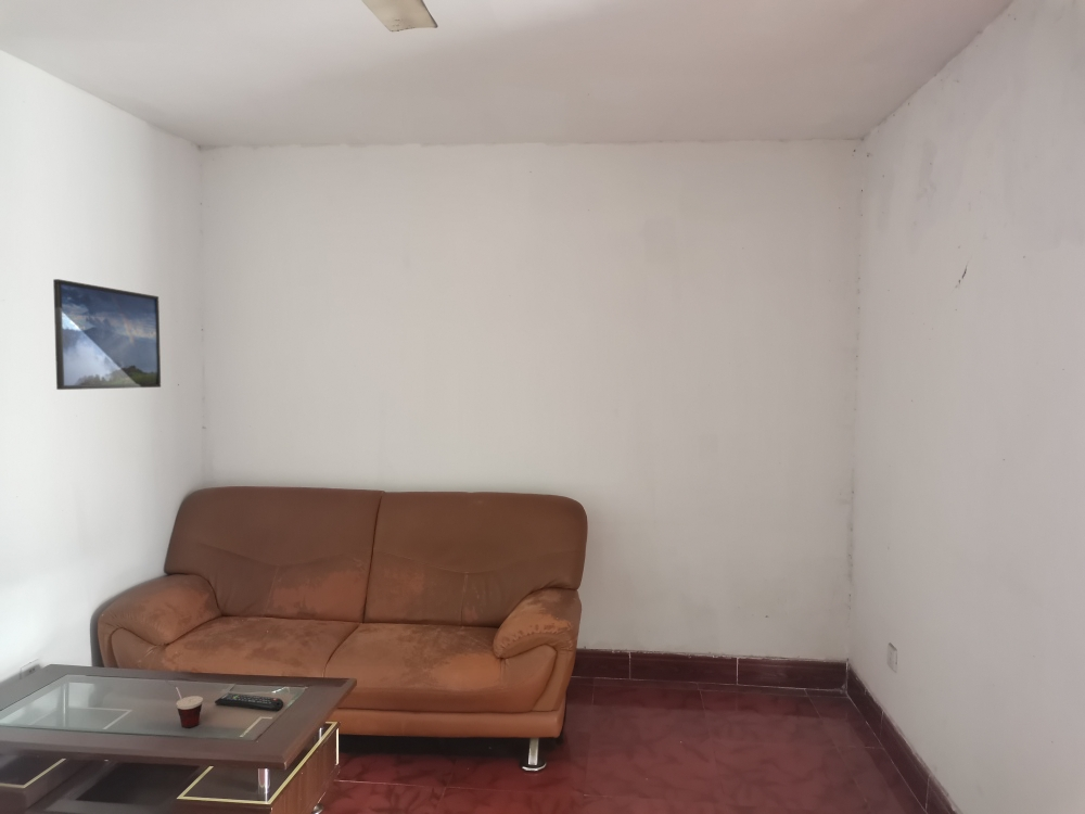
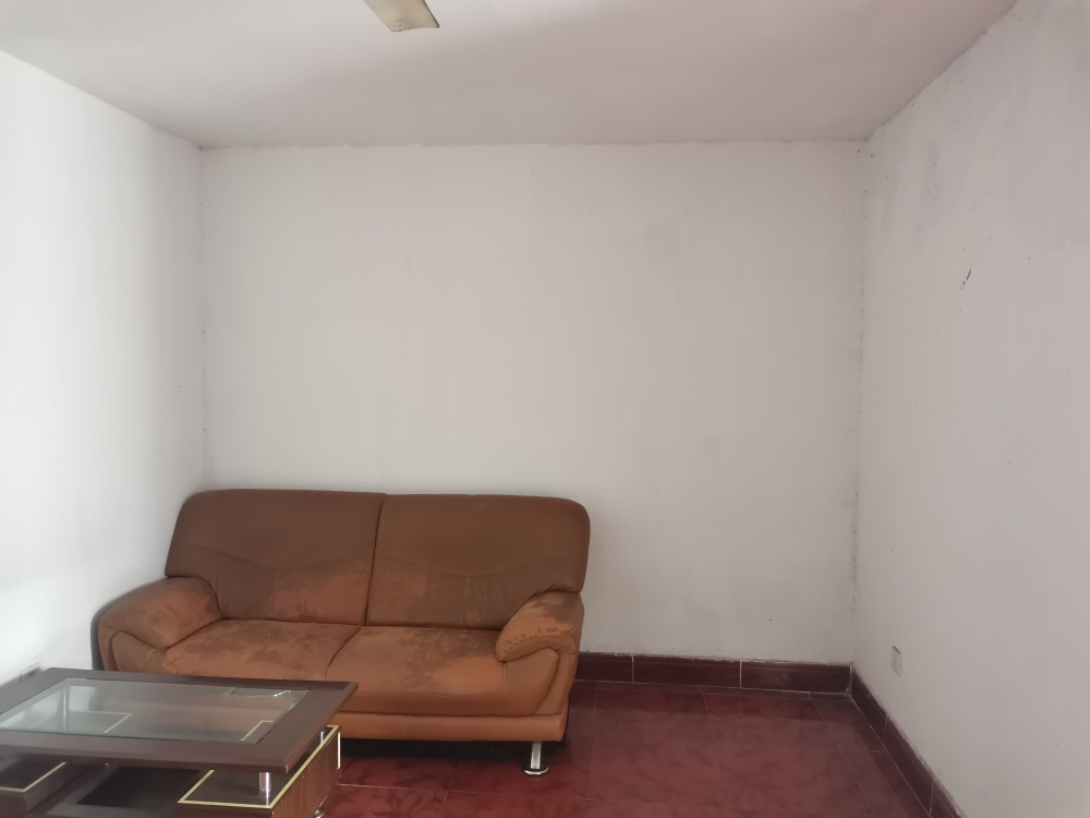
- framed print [52,278,162,391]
- remote control [214,692,284,712]
- cup [164,679,204,728]
